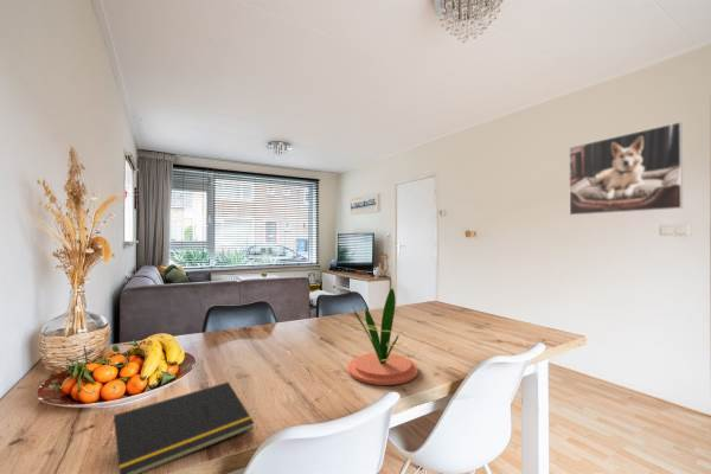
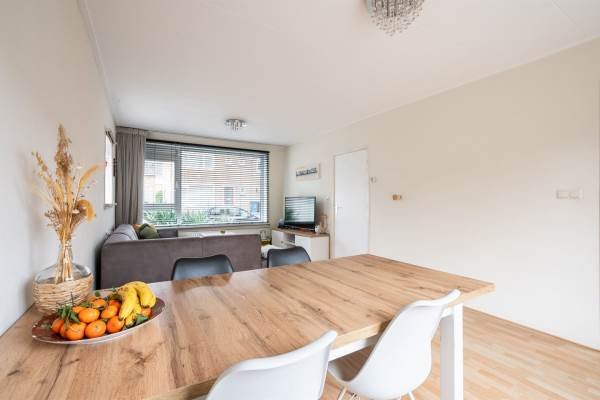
- notepad [109,380,255,474]
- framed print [568,121,684,217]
- plant [339,288,419,386]
